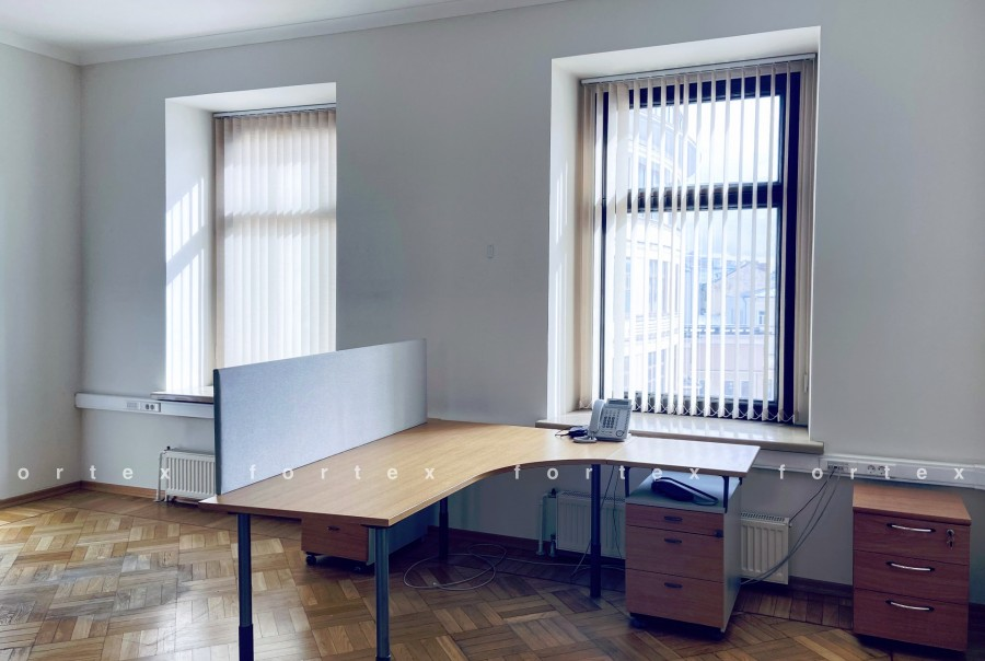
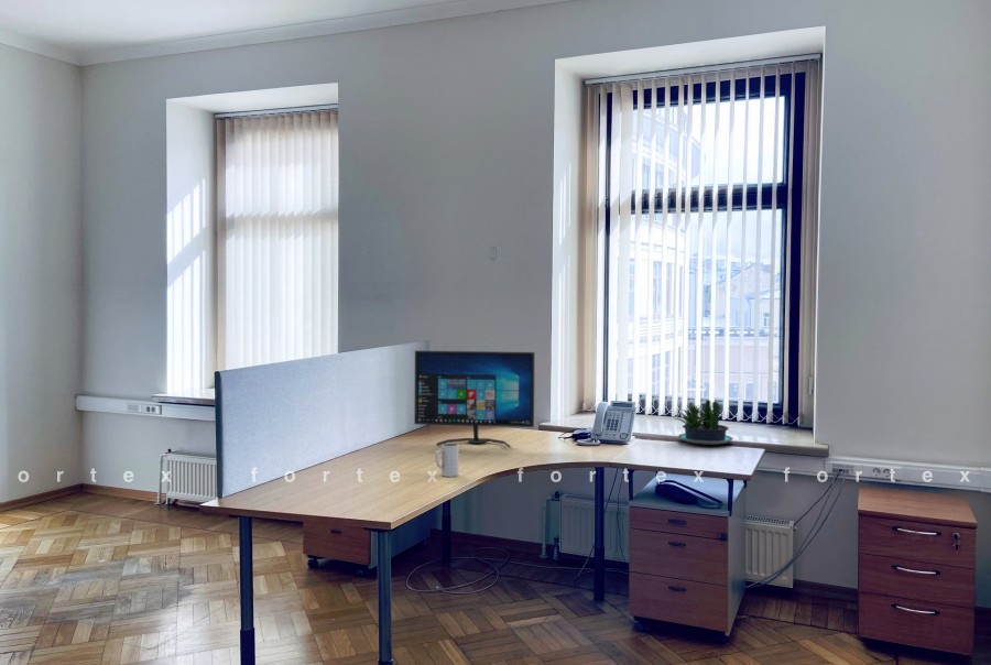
+ mug [434,443,460,478]
+ potted plant [675,399,734,446]
+ computer monitor [413,349,535,449]
